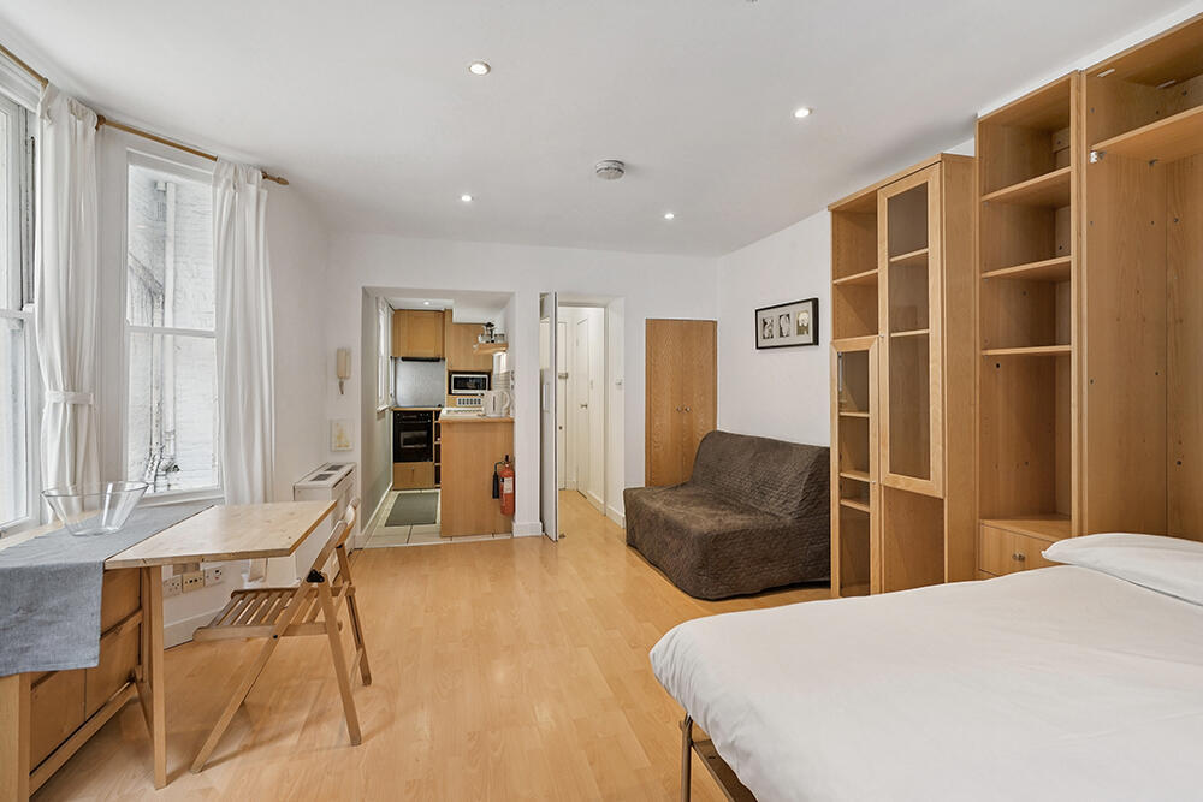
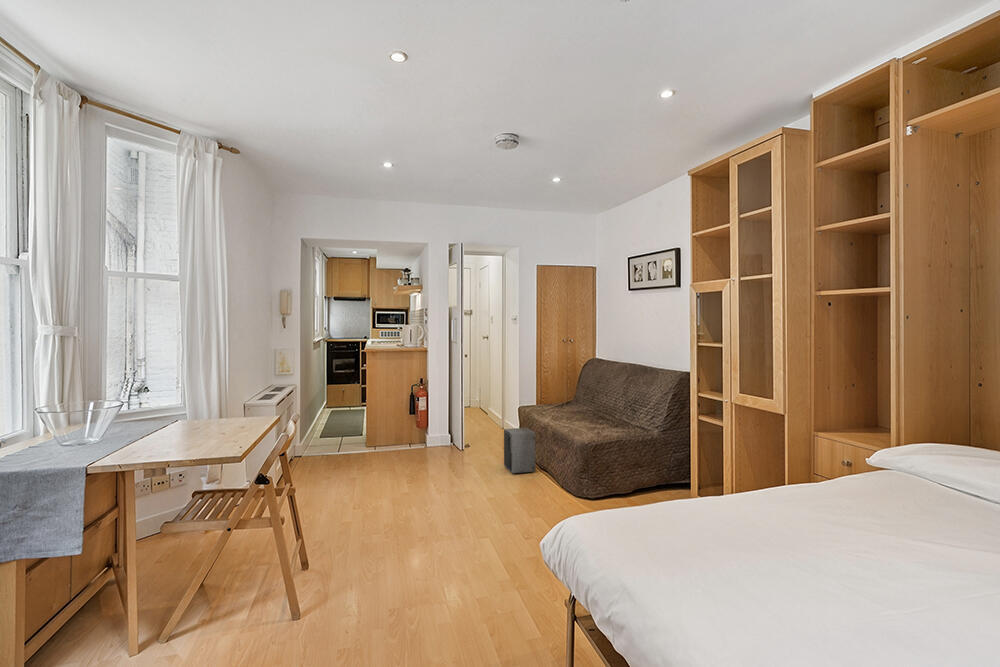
+ speaker [503,427,536,475]
